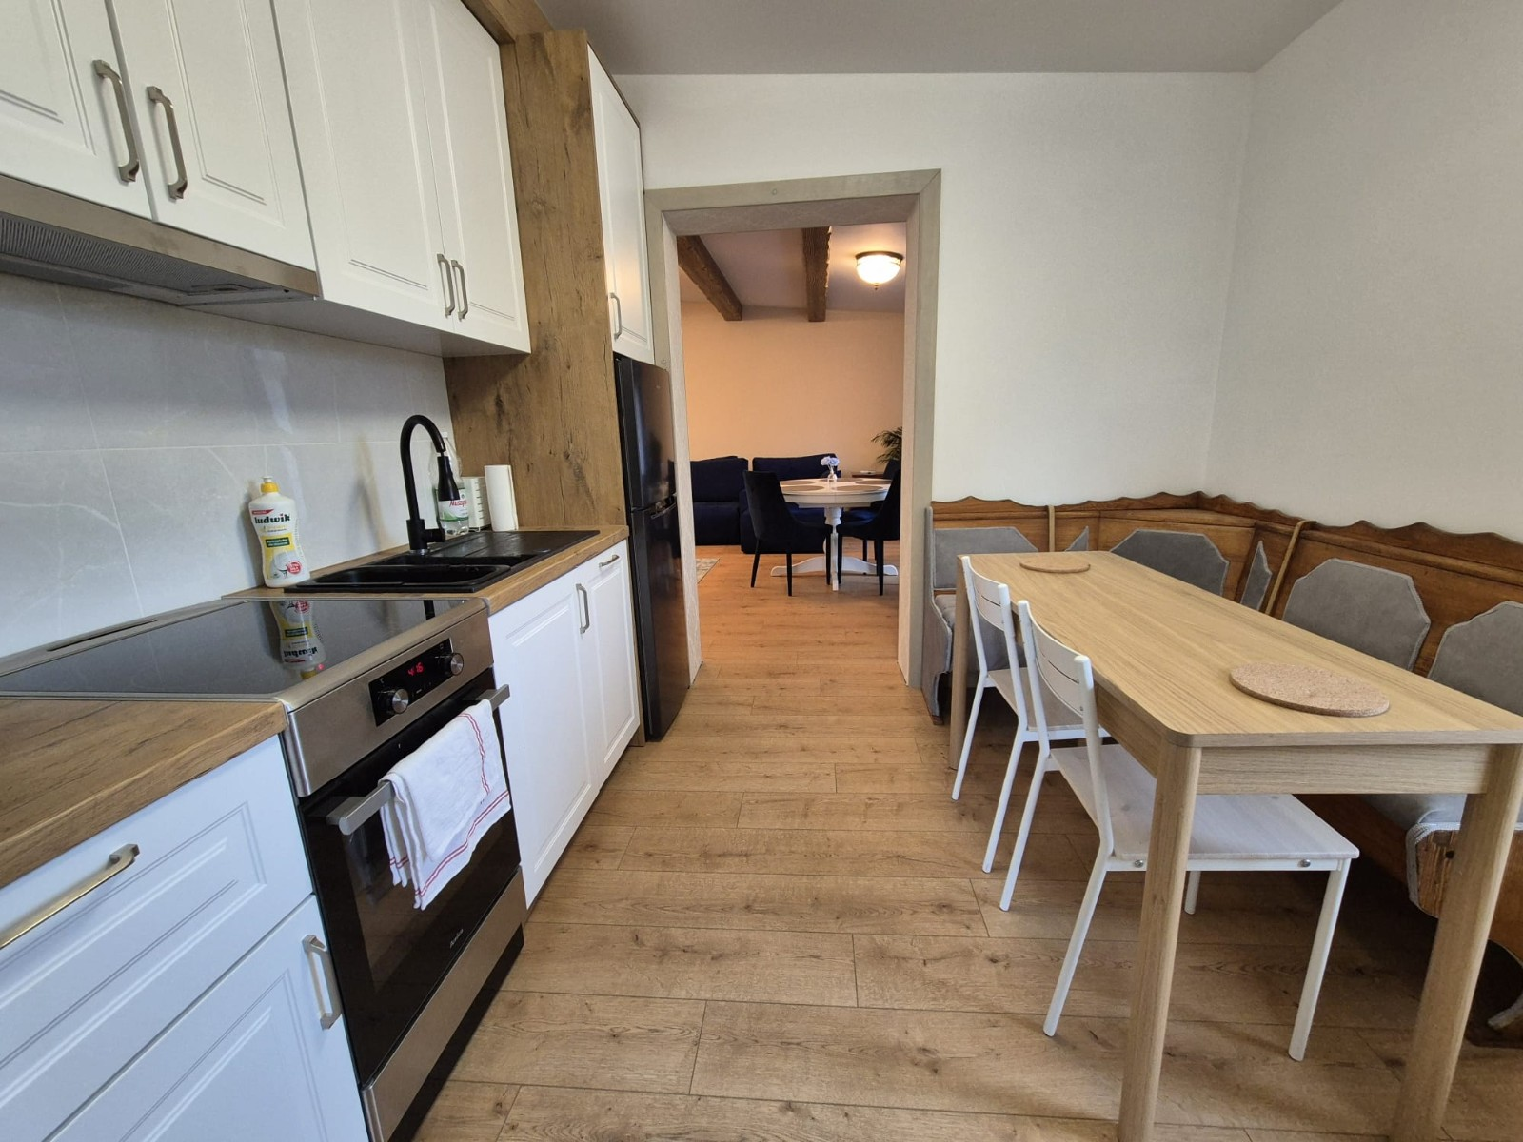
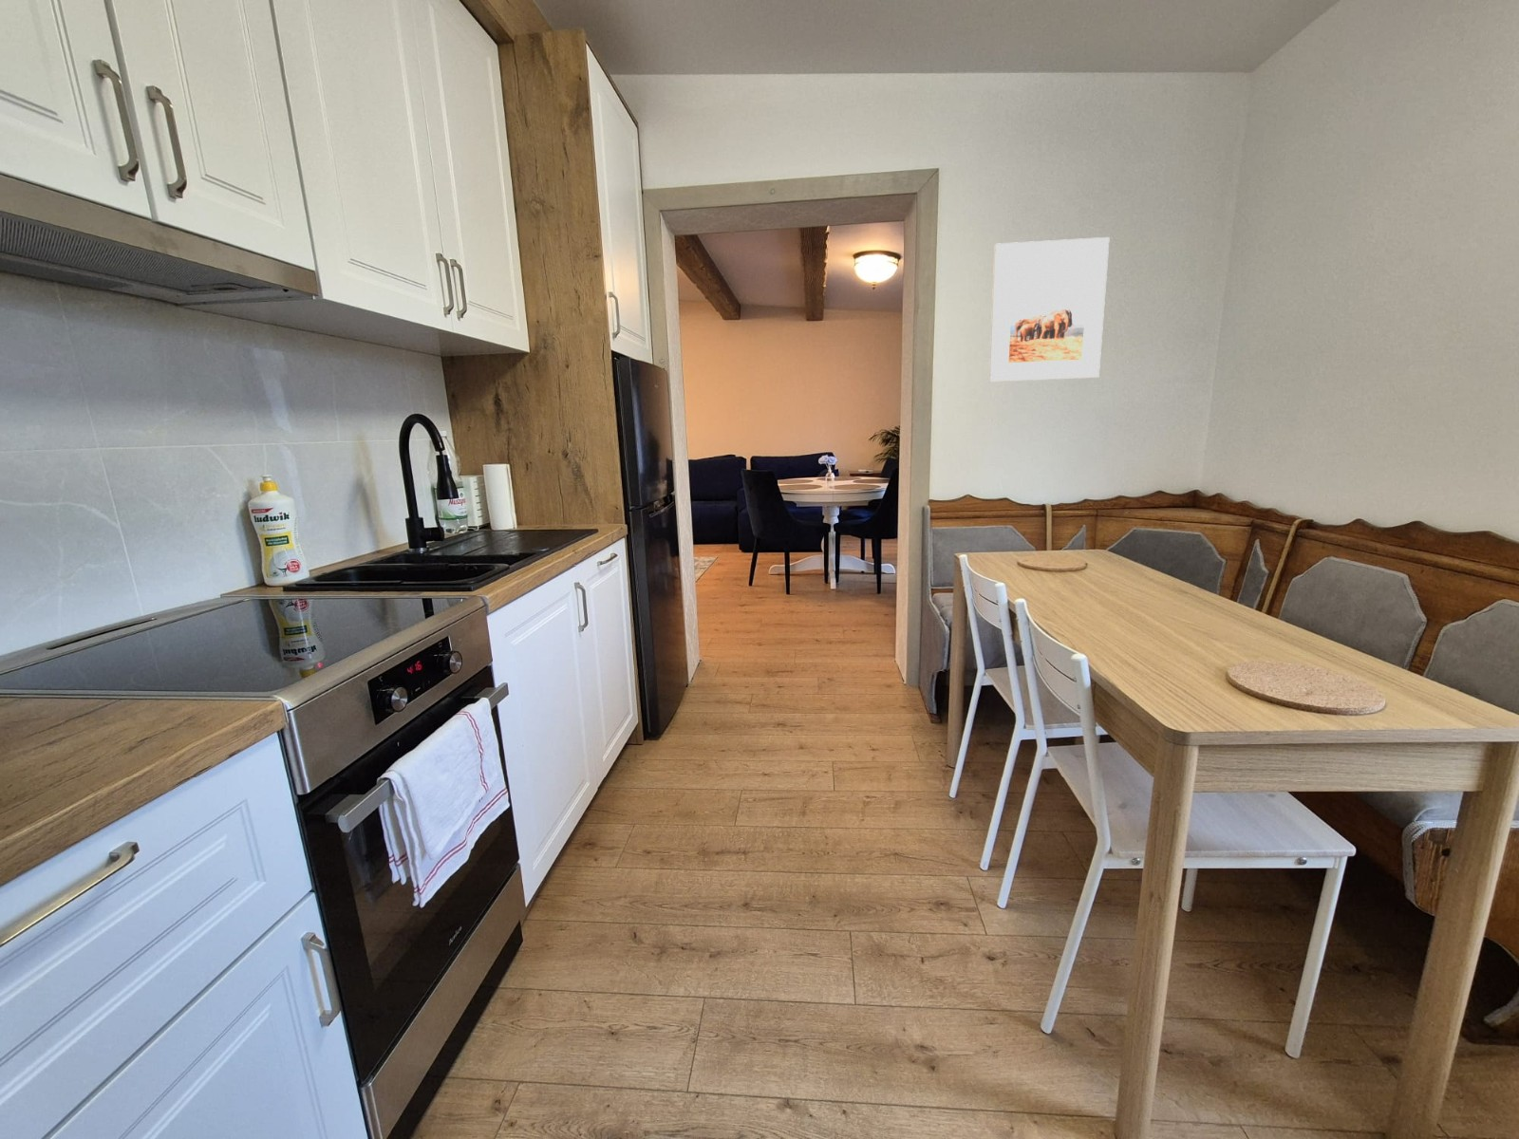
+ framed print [988,237,1111,383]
